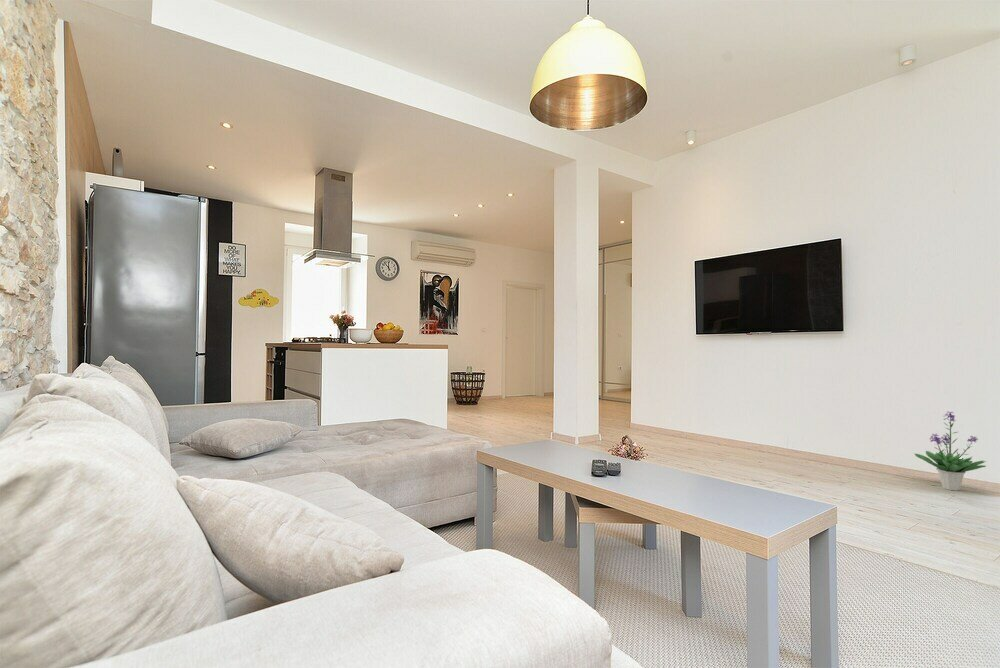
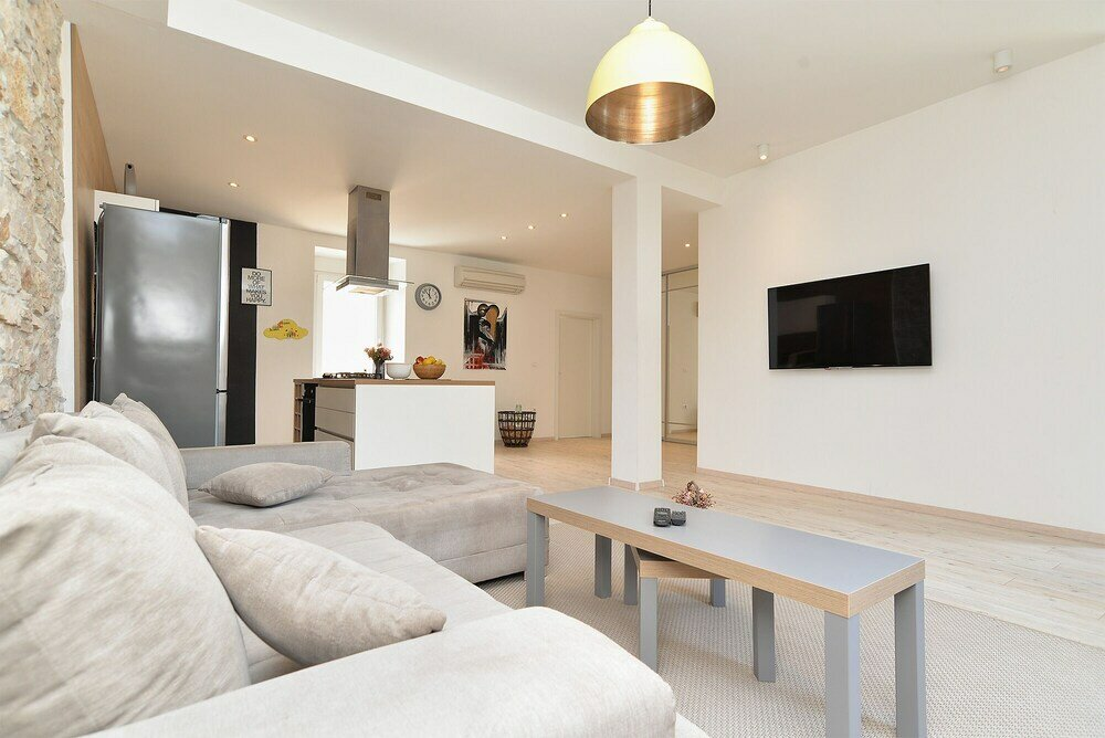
- potted plant [914,410,987,491]
